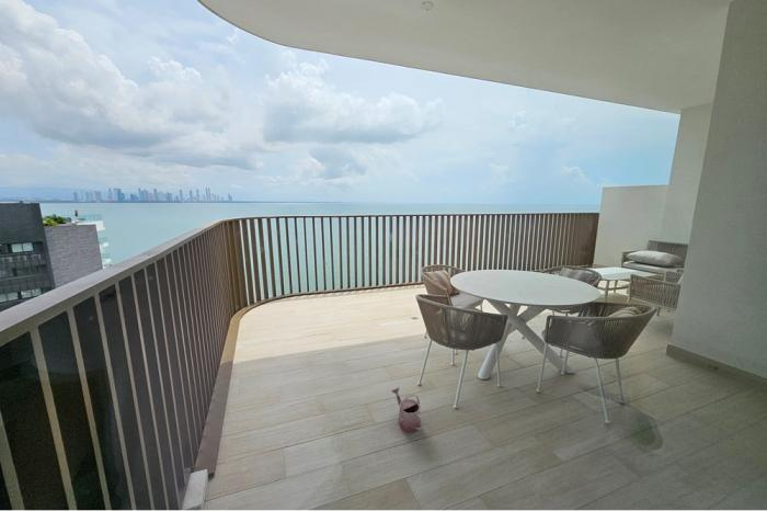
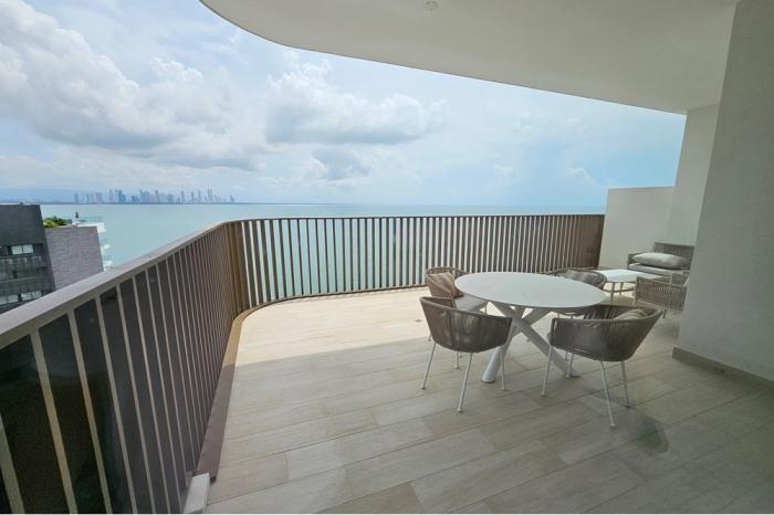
- watering can [390,387,425,433]
